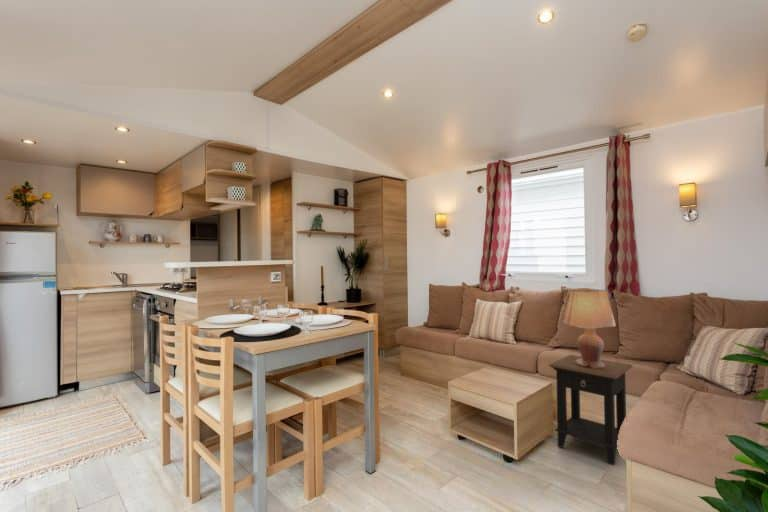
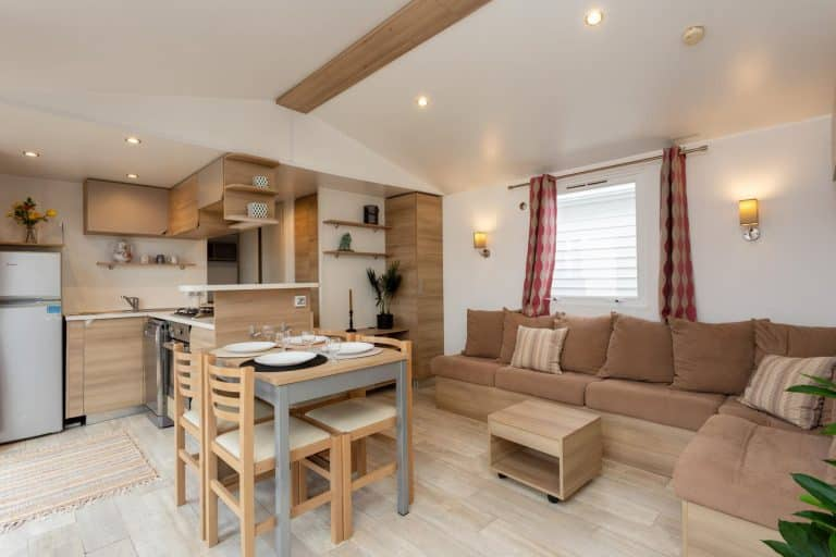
- side table [548,354,634,466]
- lamp [562,287,617,368]
